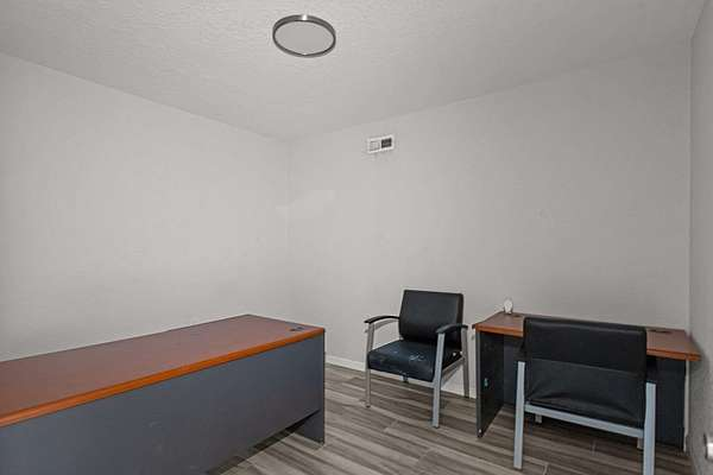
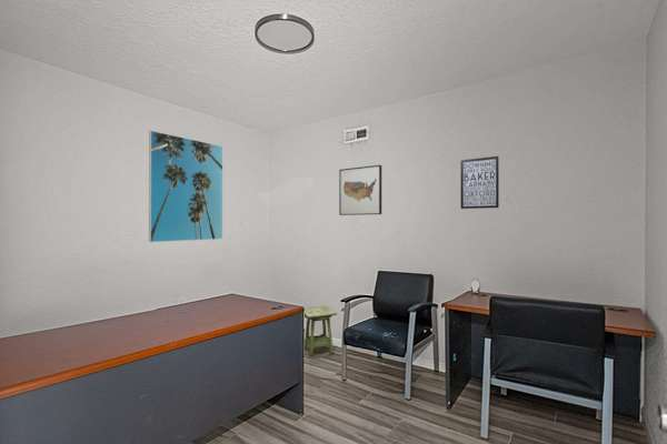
+ wall art [338,164,382,216]
+ side table [303,305,338,359]
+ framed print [148,129,223,243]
+ wall art [459,155,500,210]
